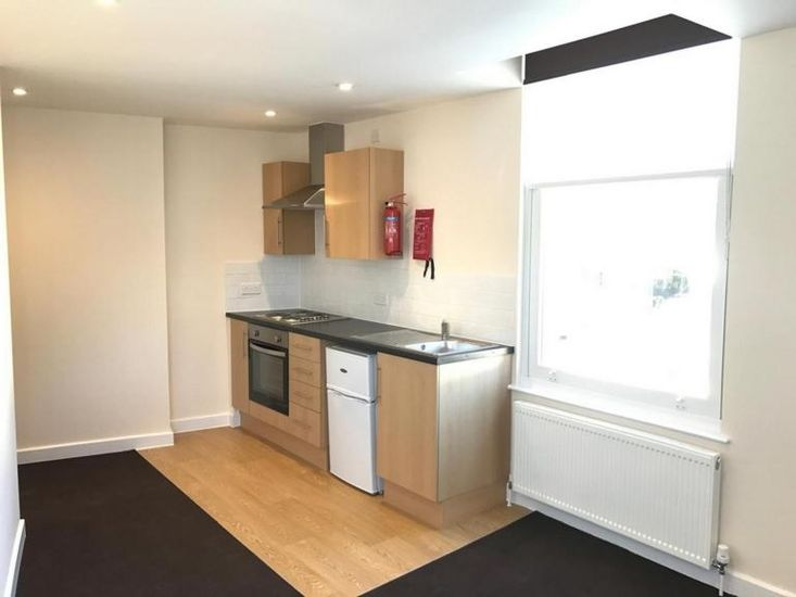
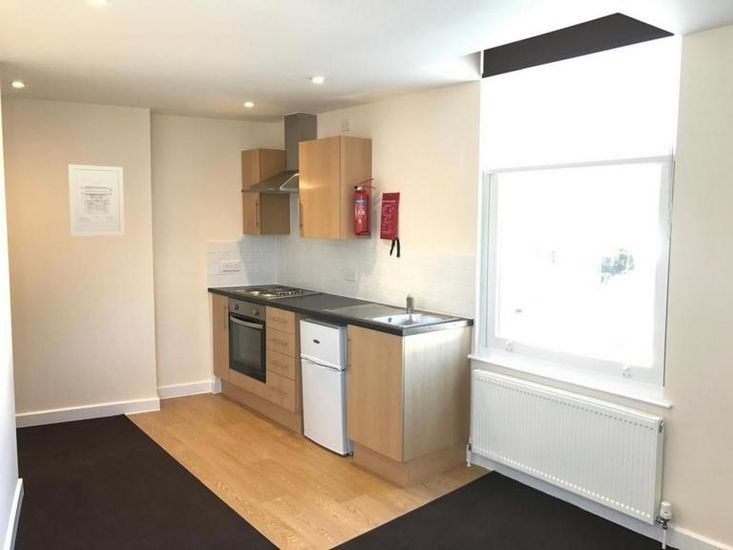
+ wall art [67,163,125,237]
